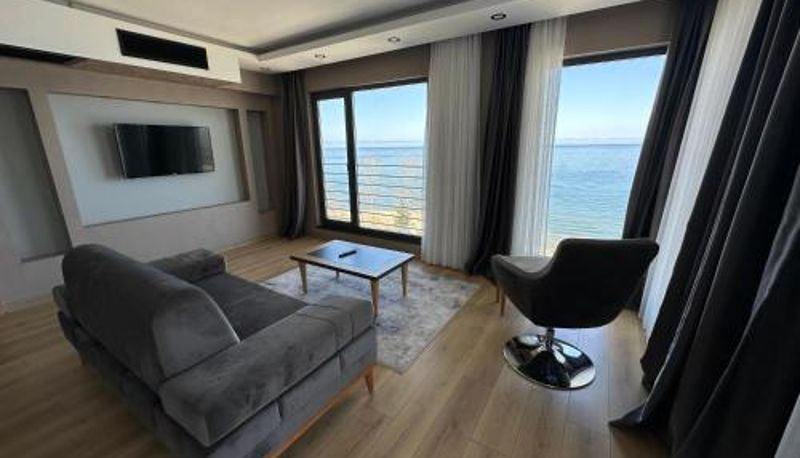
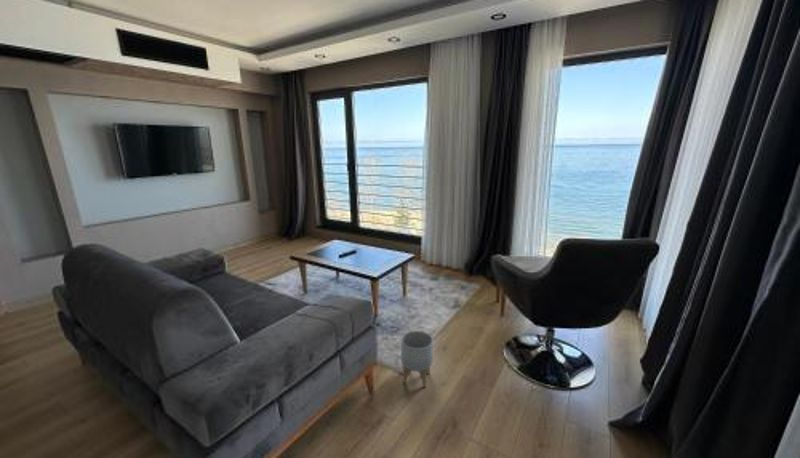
+ planter [400,330,434,388]
